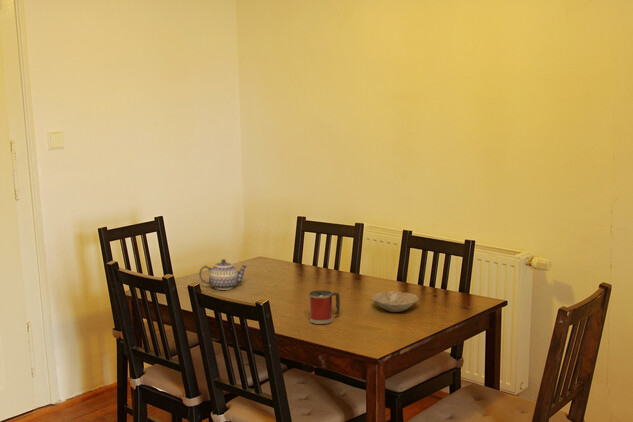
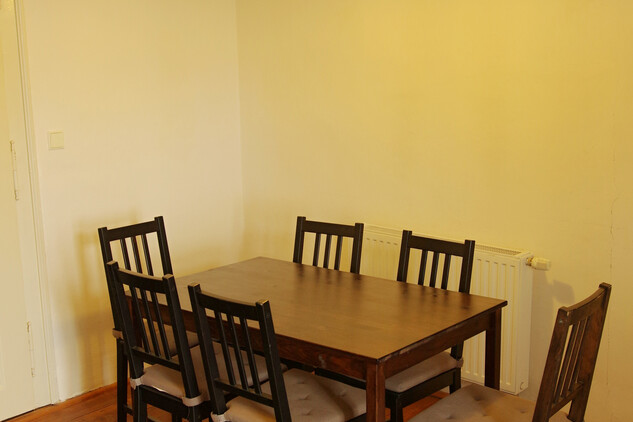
- teapot [198,258,249,291]
- mug [308,289,341,325]
- bowl [371,290,420,313]
